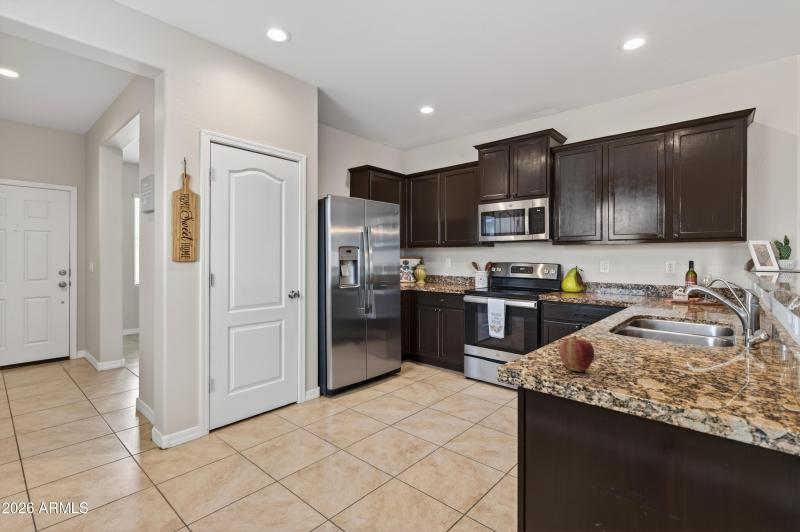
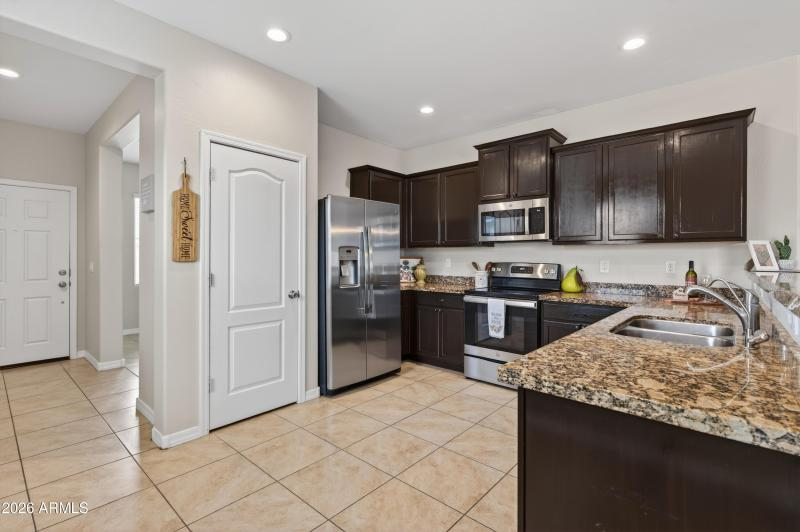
- apple [558,335,595,373]
